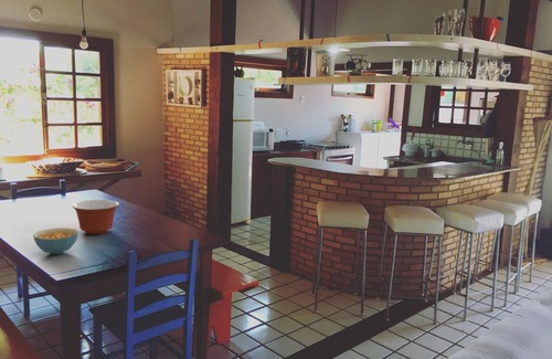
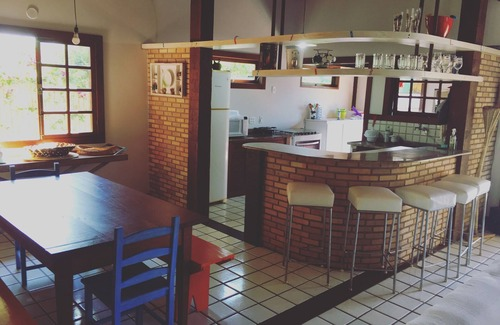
- cereal bowl [32,228,79,255]
- mixing bowl [71,199,120,235]
